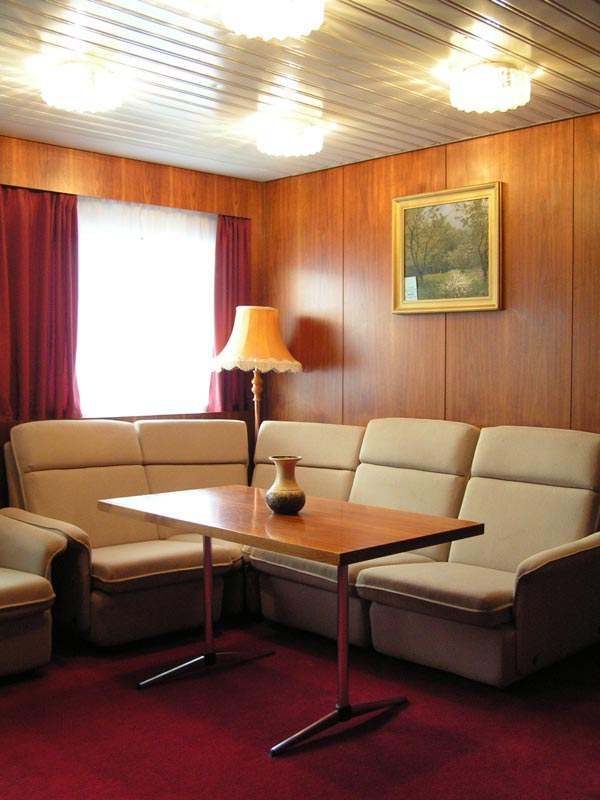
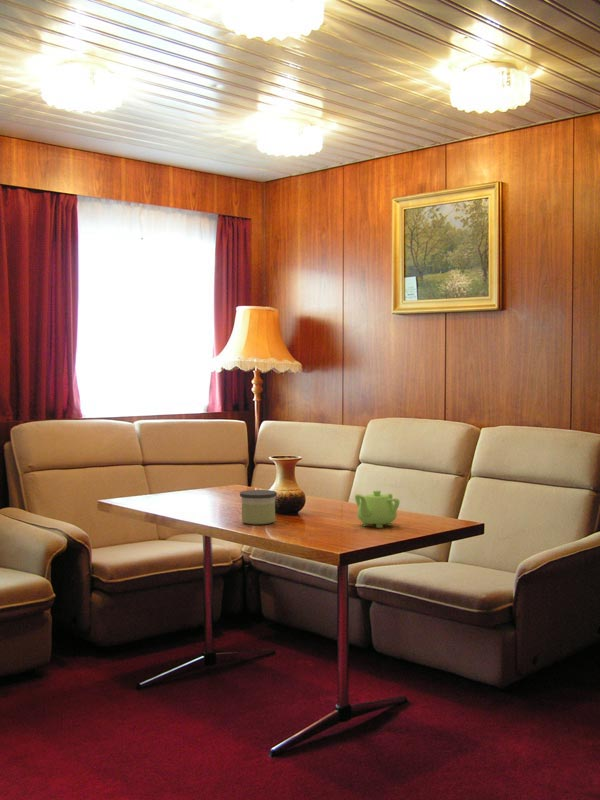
+ teapot [354,489,401,529]
+ candle [239,489,278,525]
